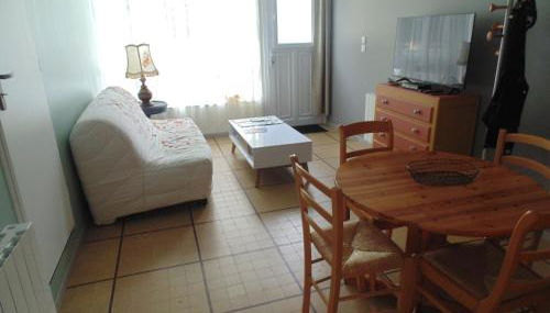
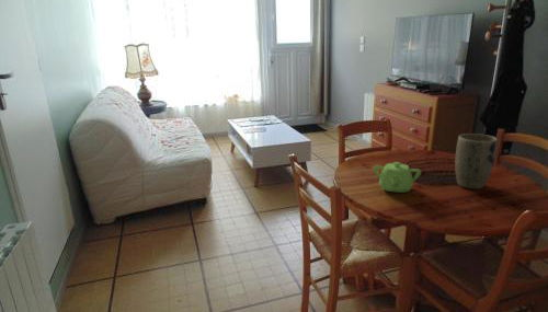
+ plant pot [454,132,499,190]
+ teapot [373,161,422,194]
